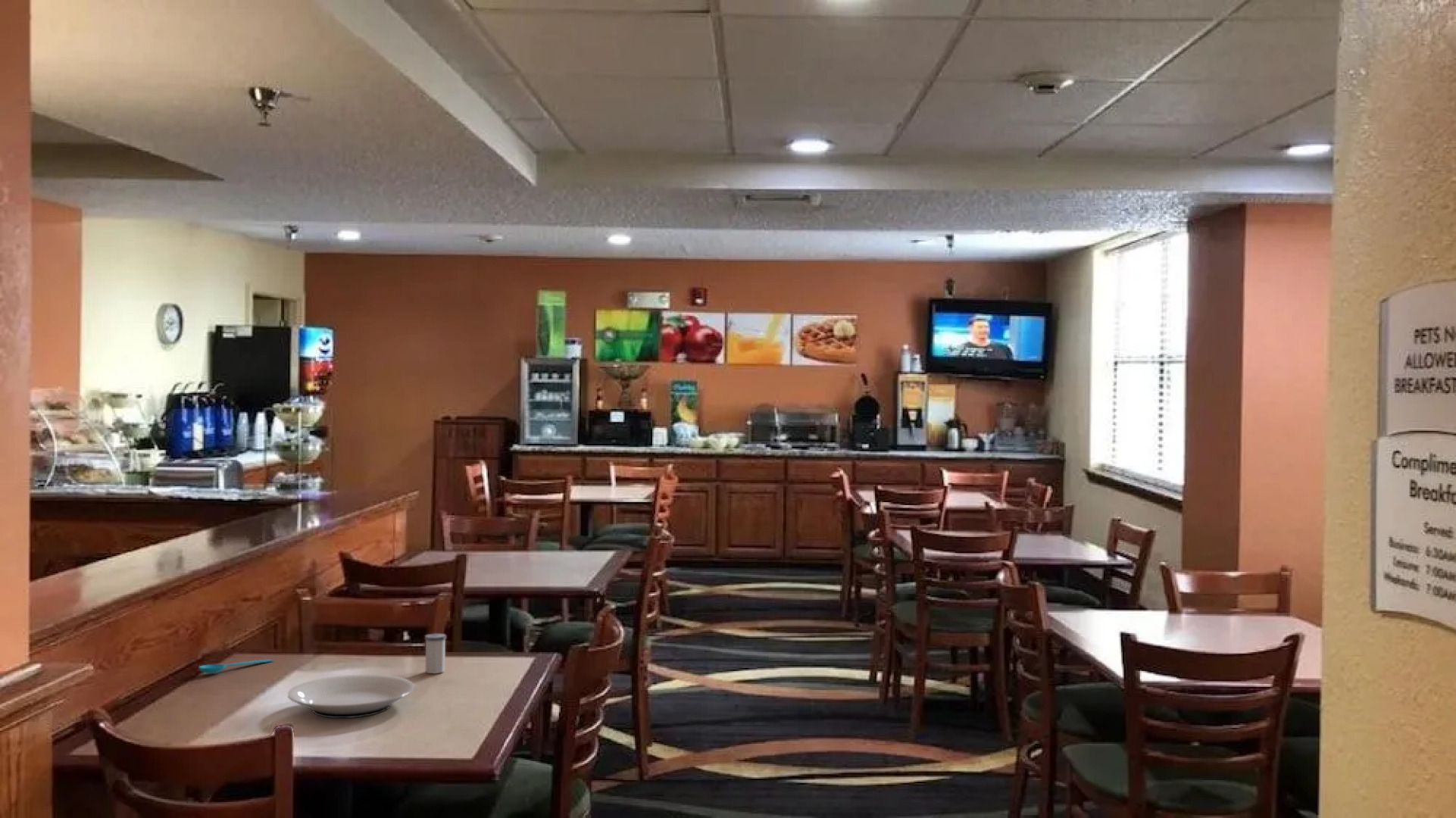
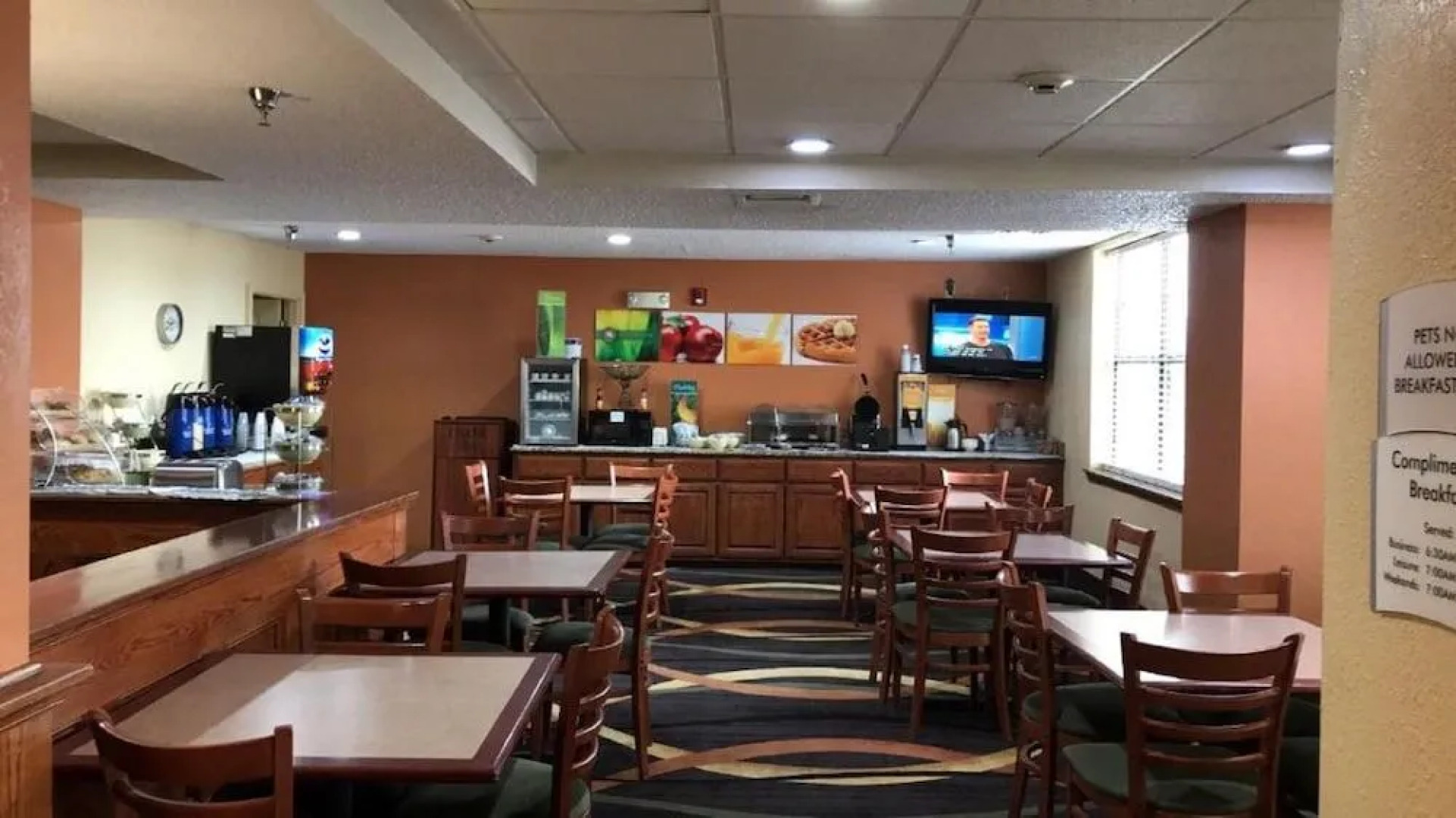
- plate [287,674,415,719]
- salt shaker [424,632,447,674]
- spoon [198,658,275,674]
